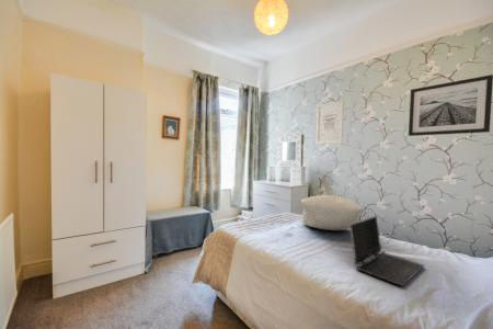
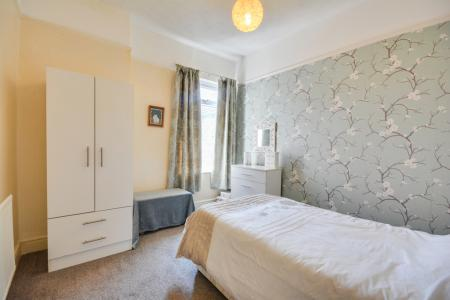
- pillow [300,194,364,231]
- wall art [408,73,493,137]
- laptop computer [348,215,425,287]
- wall art [314,100,345,145]
